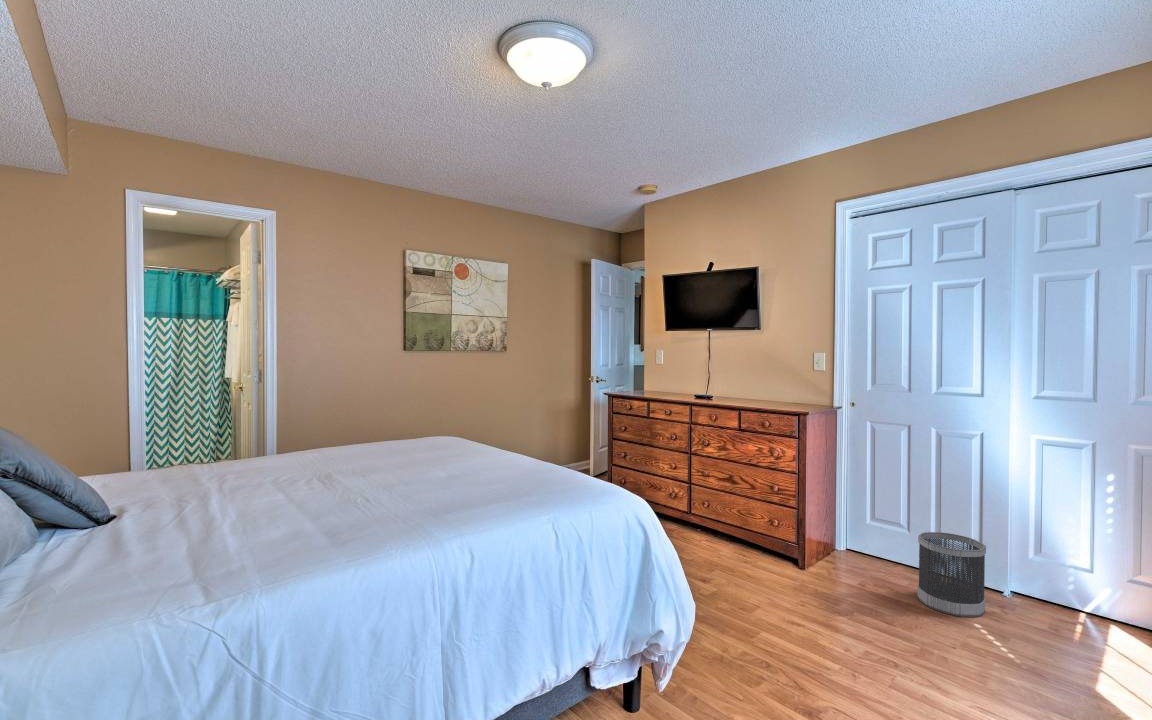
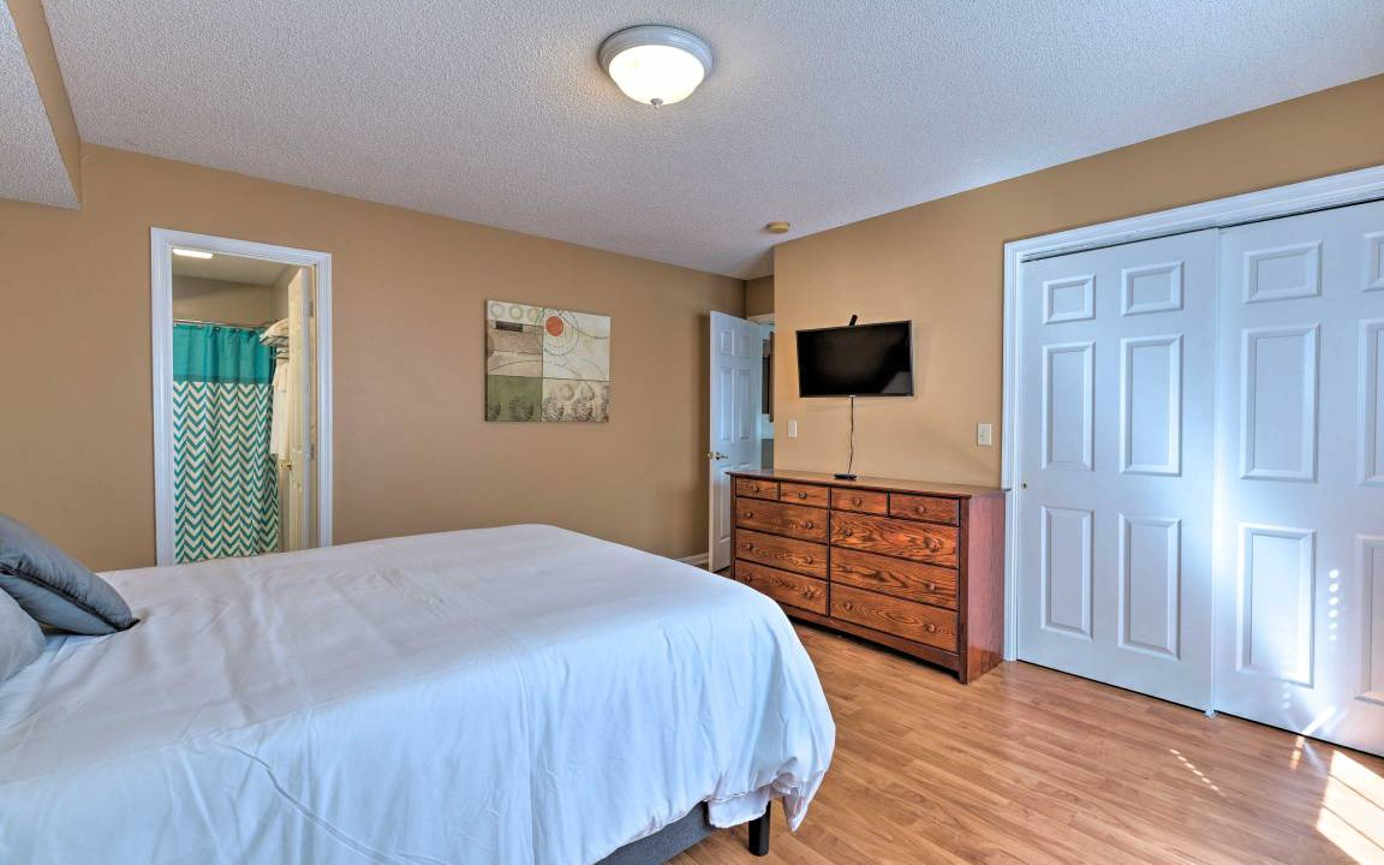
- wastebasket [917,531,987,618]
